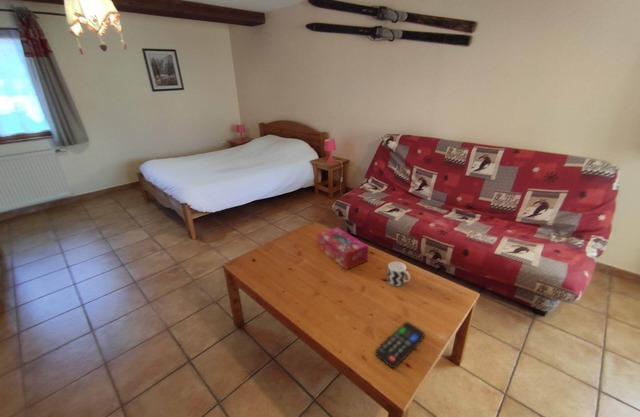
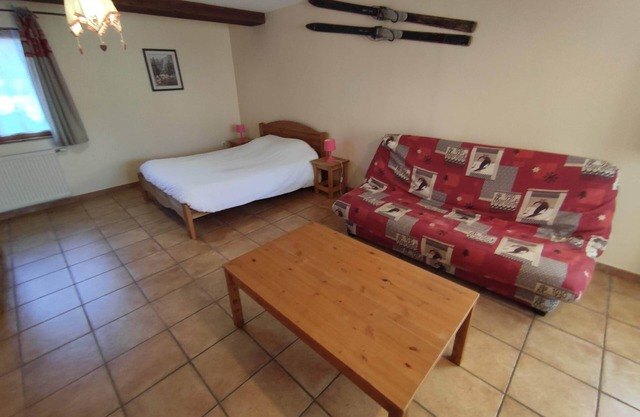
- tissue box [316,226,369,271]
- cup [386,261,411,287]
- remote control [374,321,426,369]
